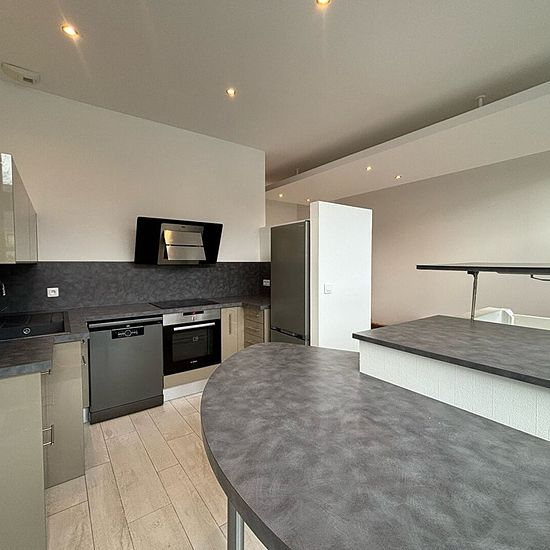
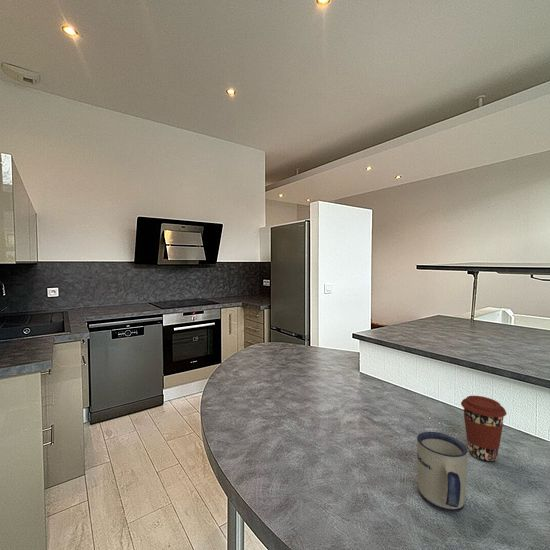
+ mug [416,431,468,513]
+ coffee cup [460,395,508,463]
